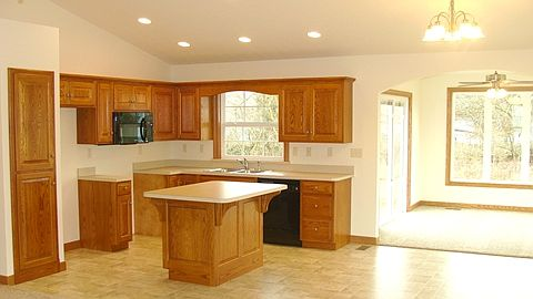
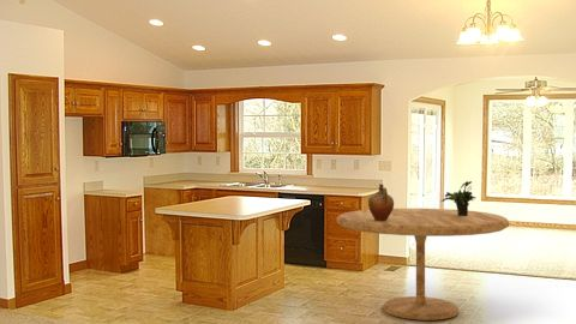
+ ceramic jug [367,184,395,221]
+ dining table [336,208,510,322]
+ potted plant [440,180,476,216]
